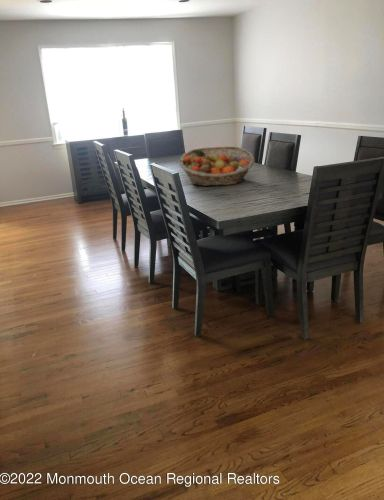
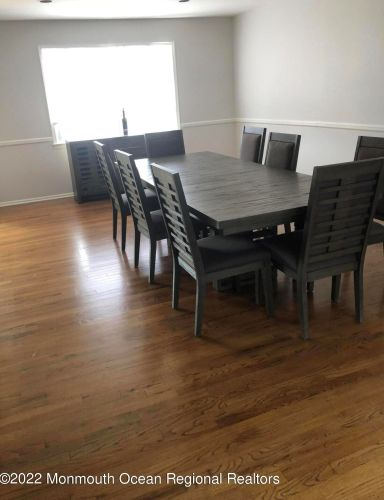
- fruit basket [178,145,256,187]
